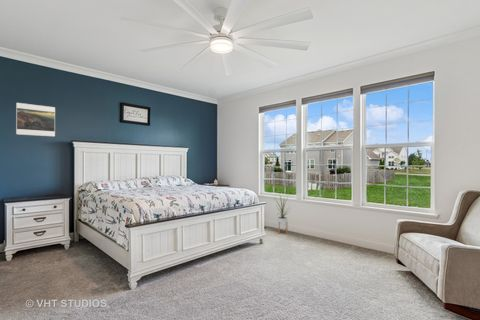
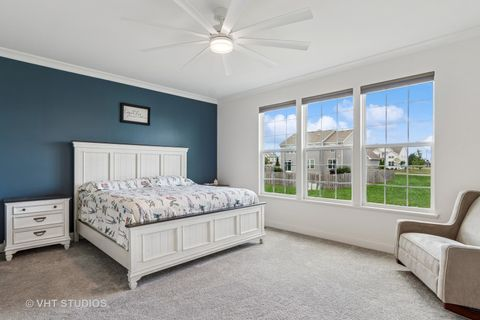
- house plant [273,192,291,235]
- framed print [15,102,56,137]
